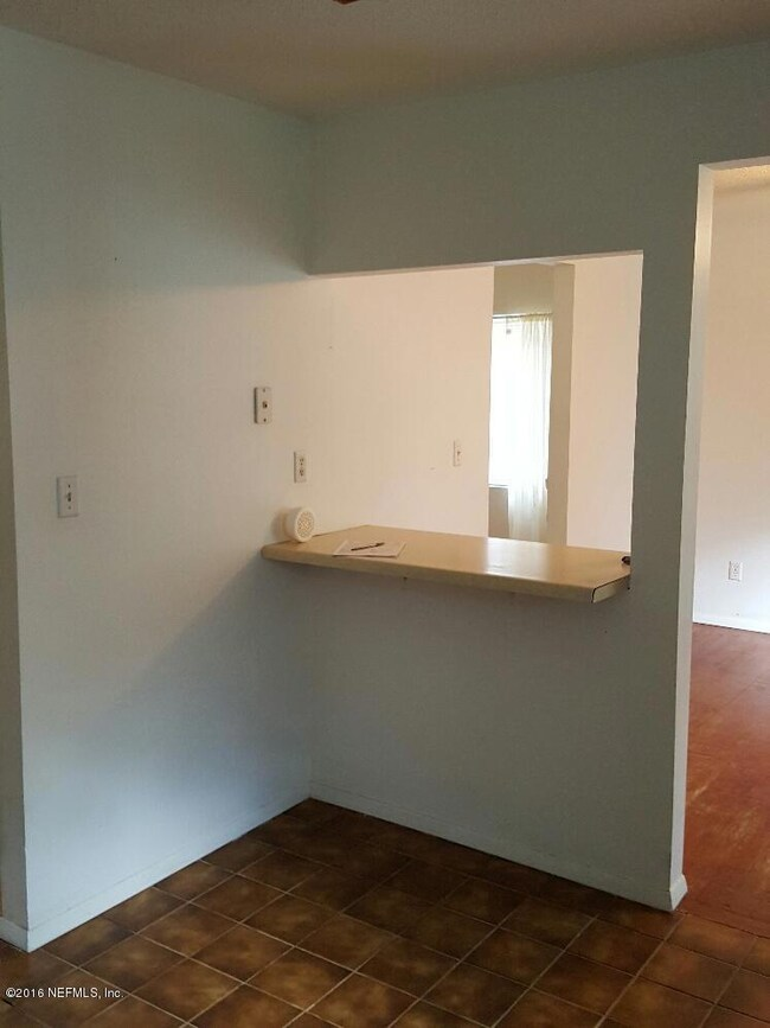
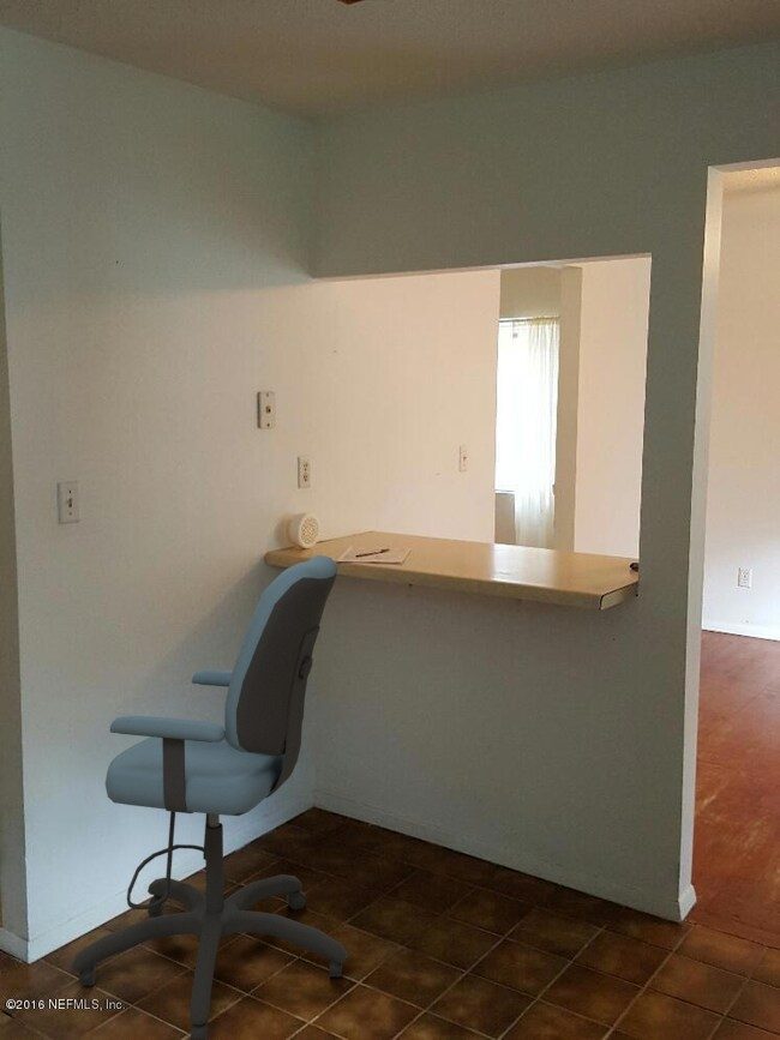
+ office chair [71,553,349,1040]
